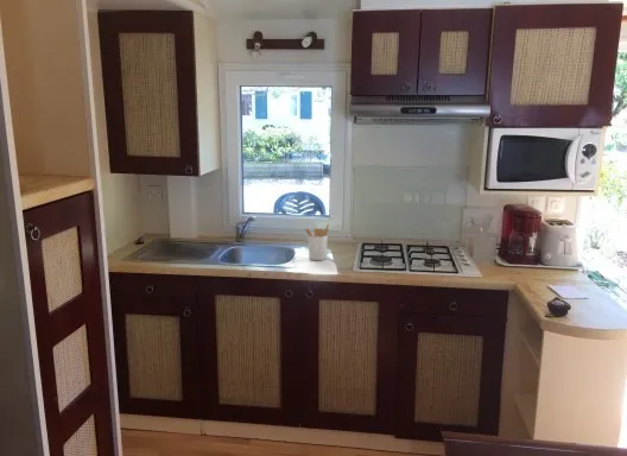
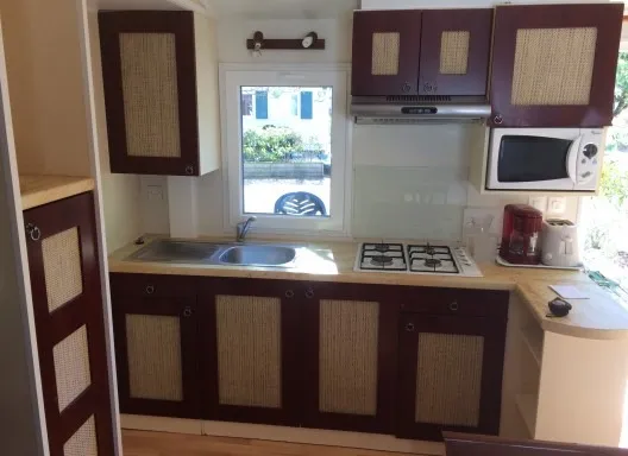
- utensil holder [304,222,330,261]
